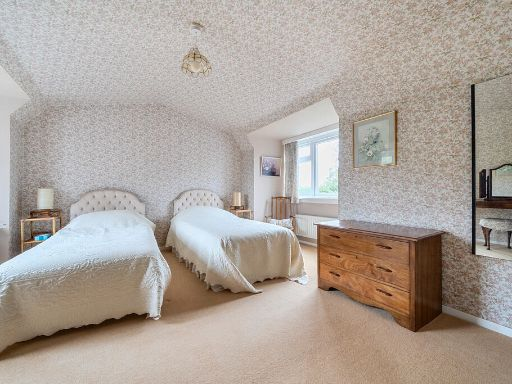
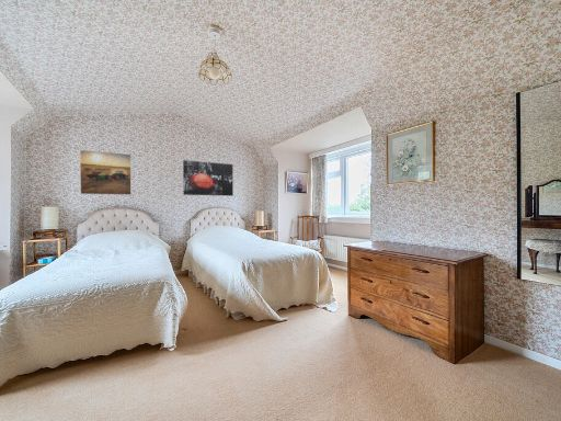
+ wall art [182,159,234,196]
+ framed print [79,149,133,196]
